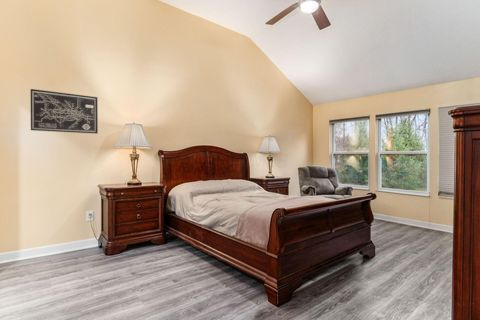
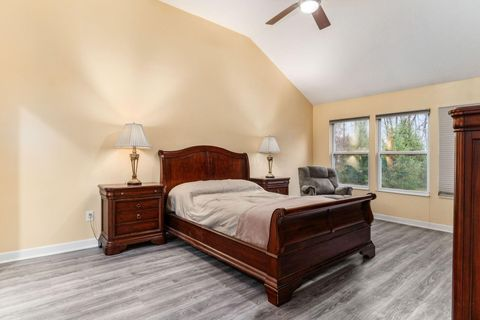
- wall art [30,88,99,135]
